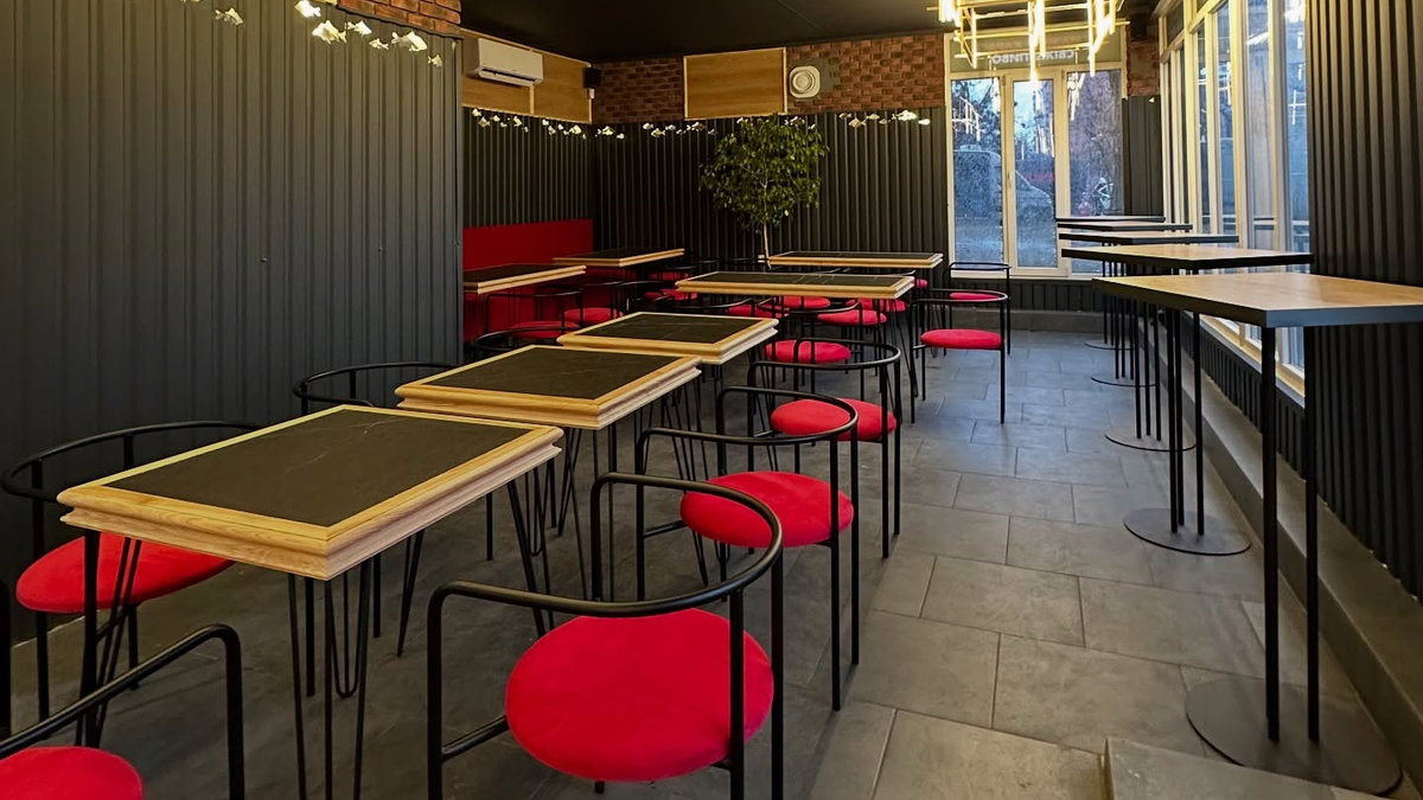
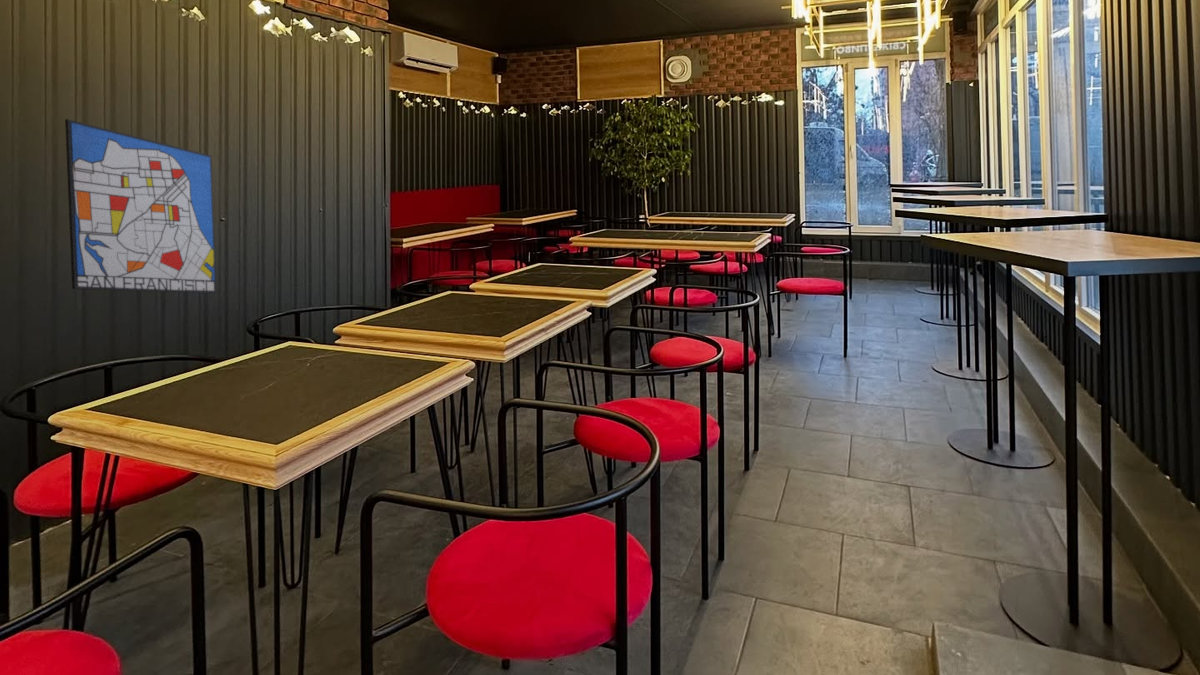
+ wall art [64,118,217,295]
